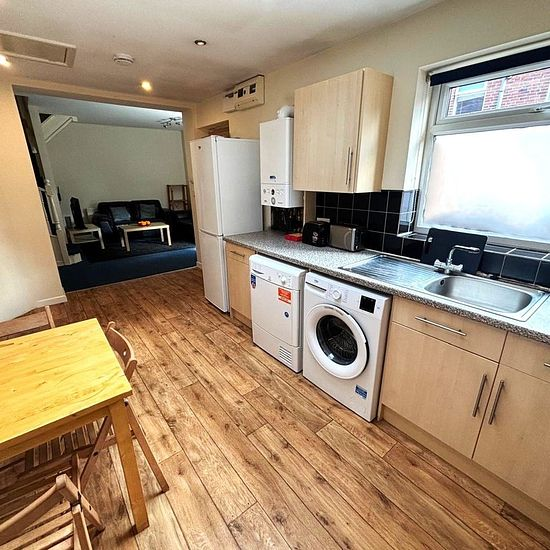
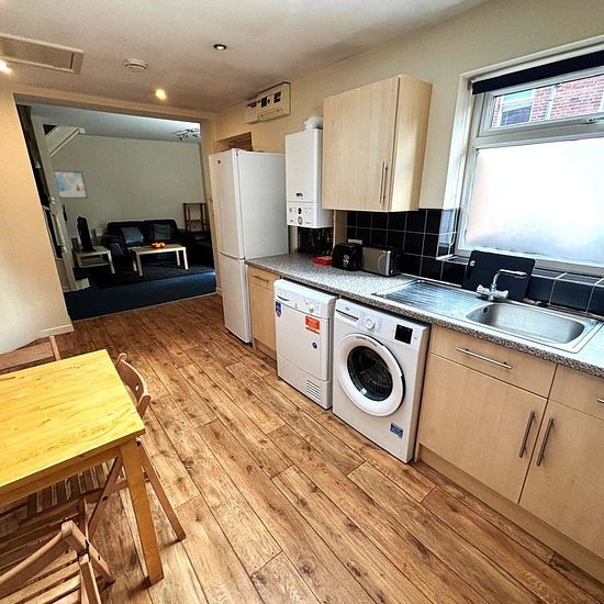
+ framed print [53,169,89,199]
